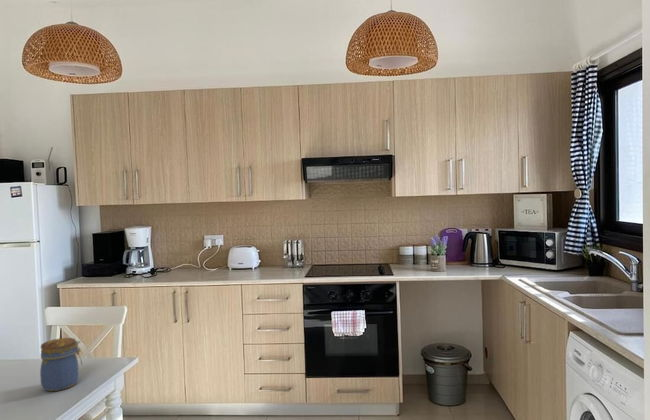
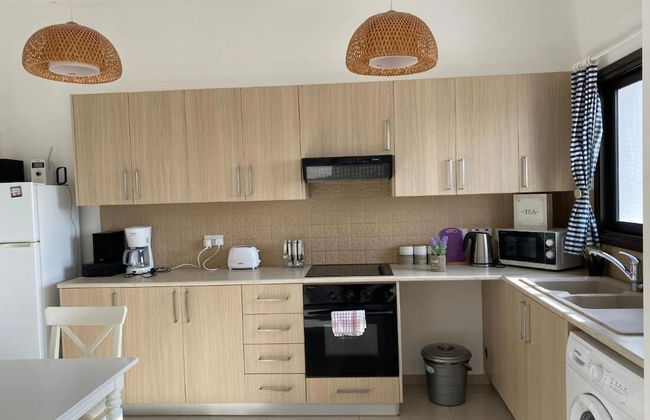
- jar [39,337,83,392]
